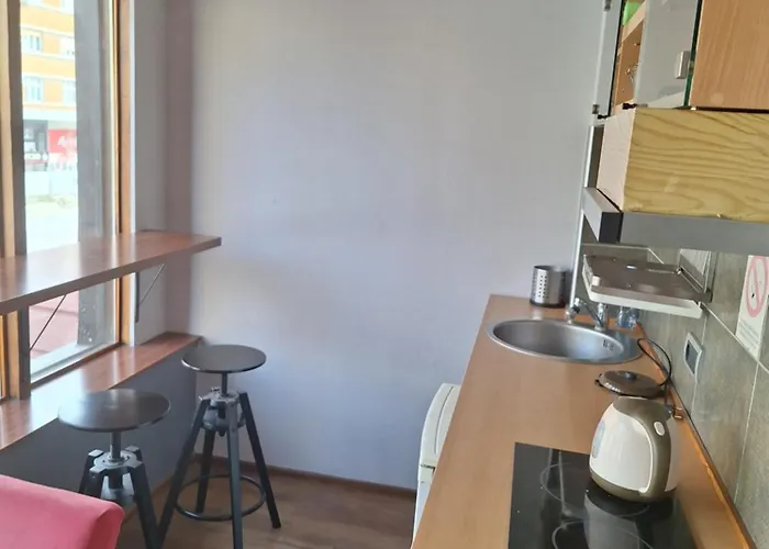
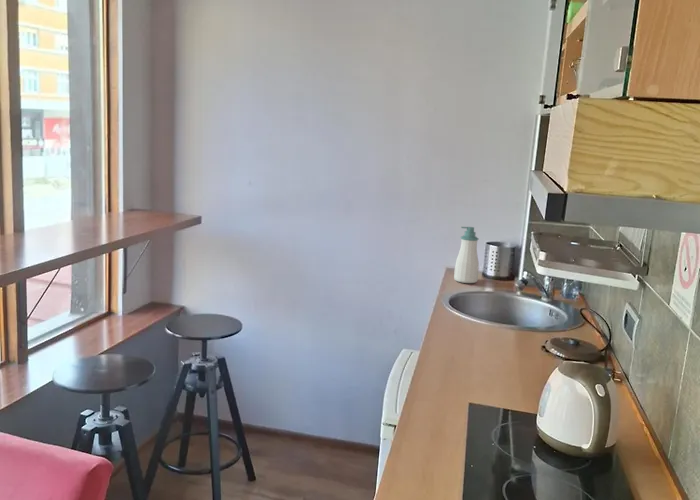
+ soap bottle [453,226,480,284]
